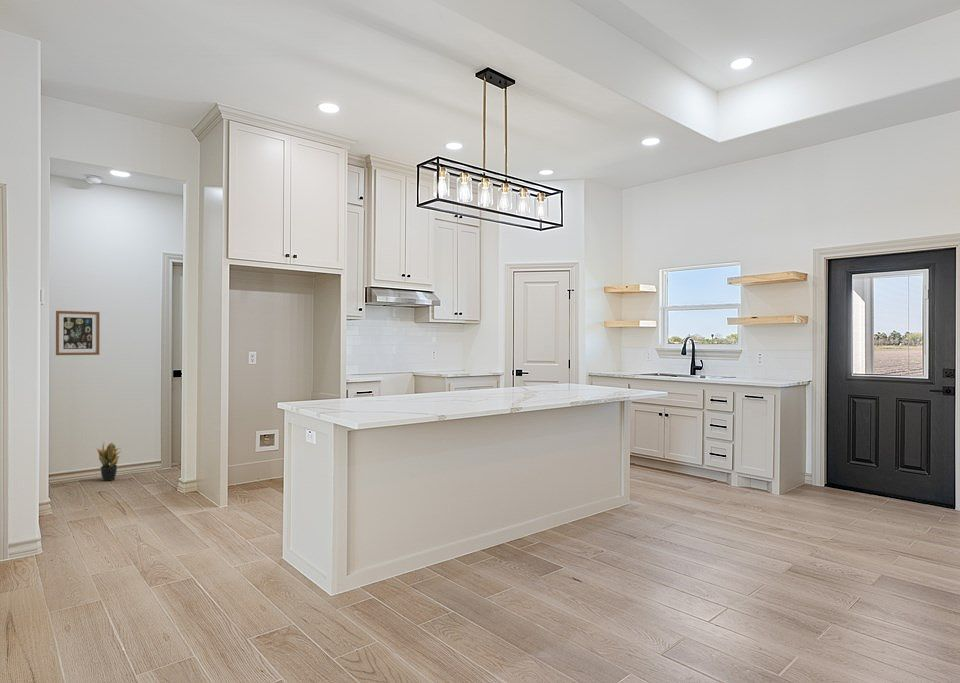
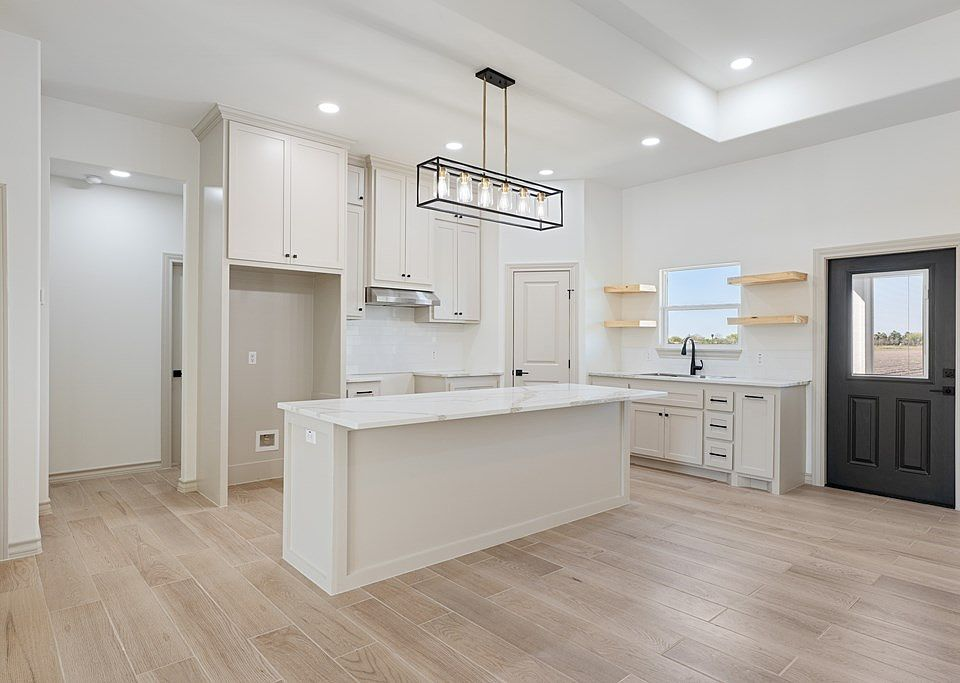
- wall art [55,310,101,356]
- potted plant [96,441,122,482]
